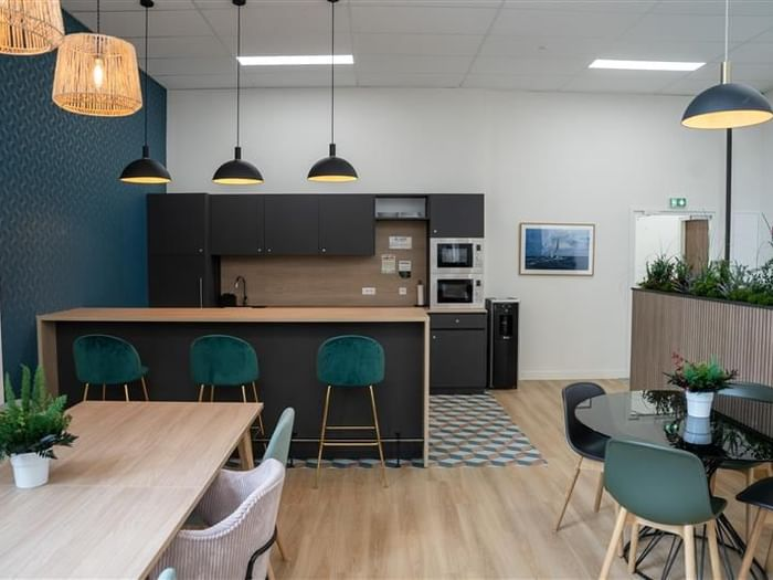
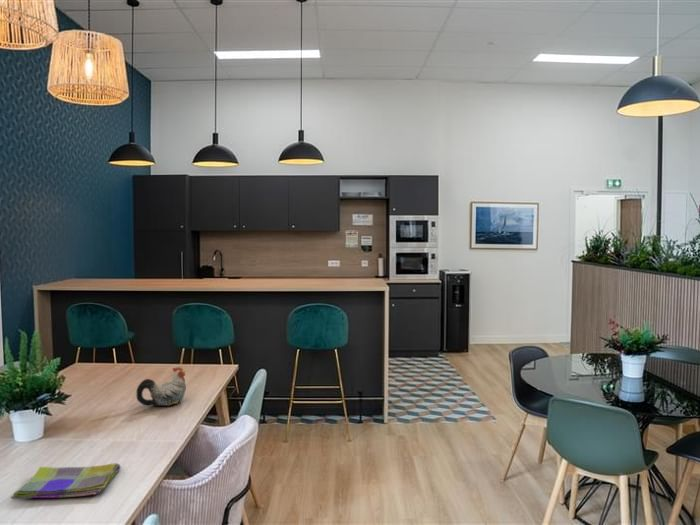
+ chicken figurine [136,366,187,407]
+ dish towel [10,462,121,500]
